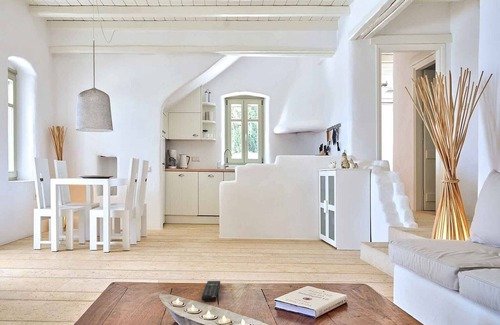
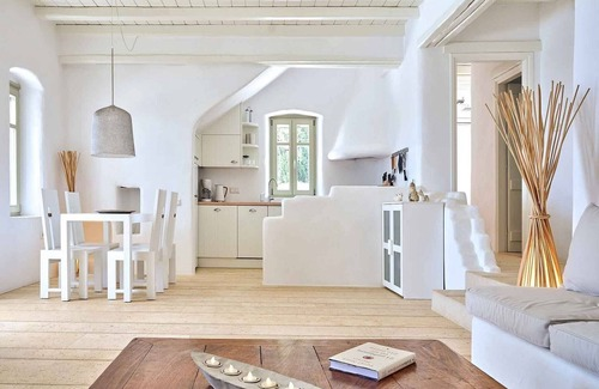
- remote control [201,280,221,303]
